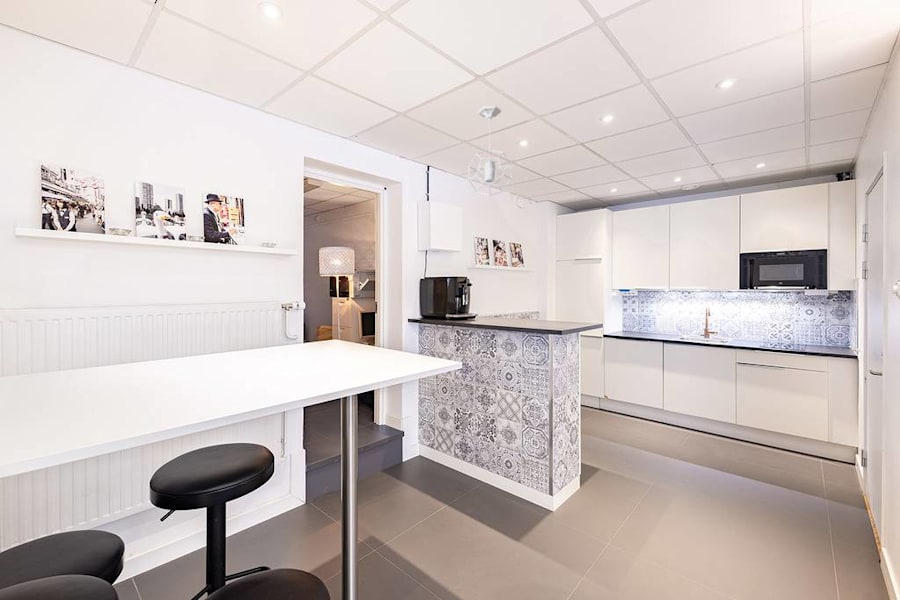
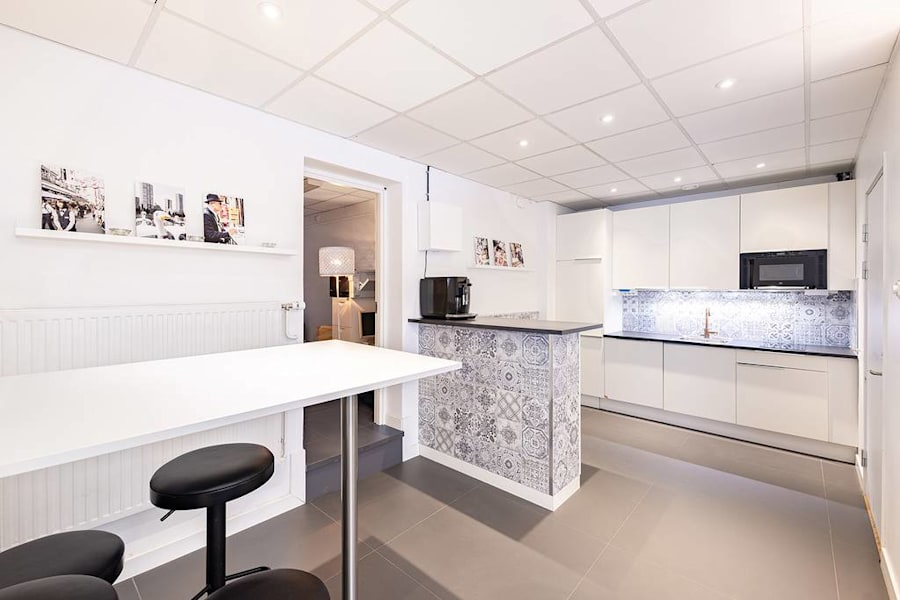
- pendant light [467,105,513,197]
